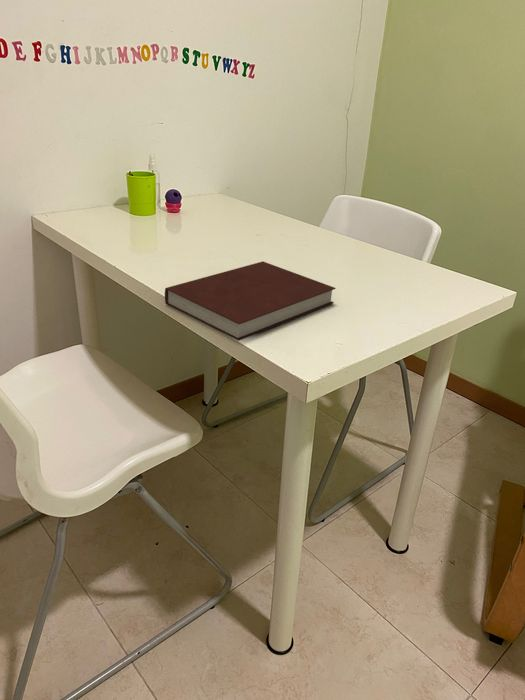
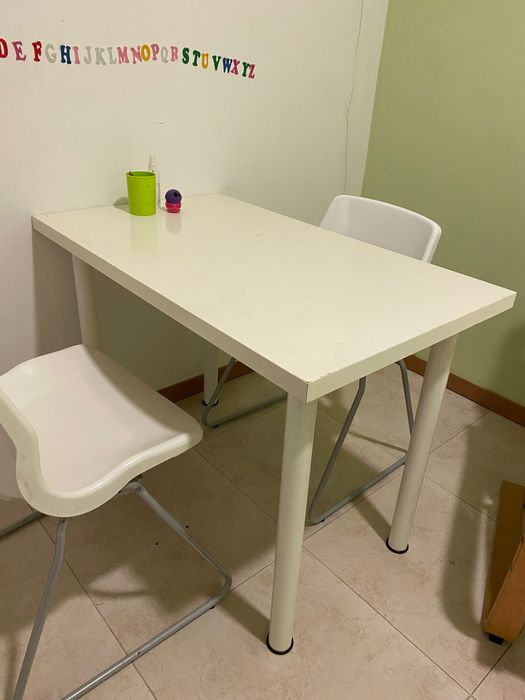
- notebook [164,260,337,342]
